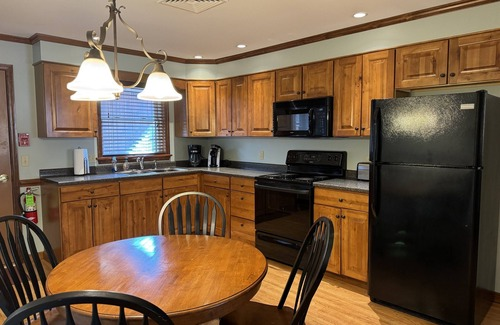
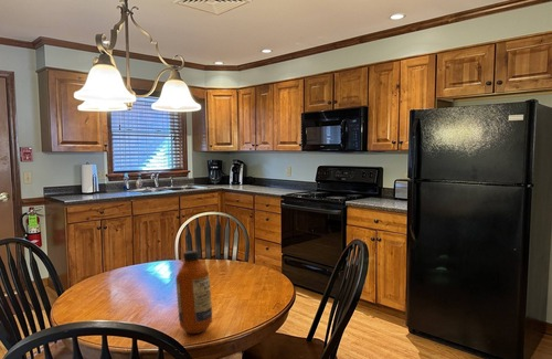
+ bottle [174,250,213,335]
